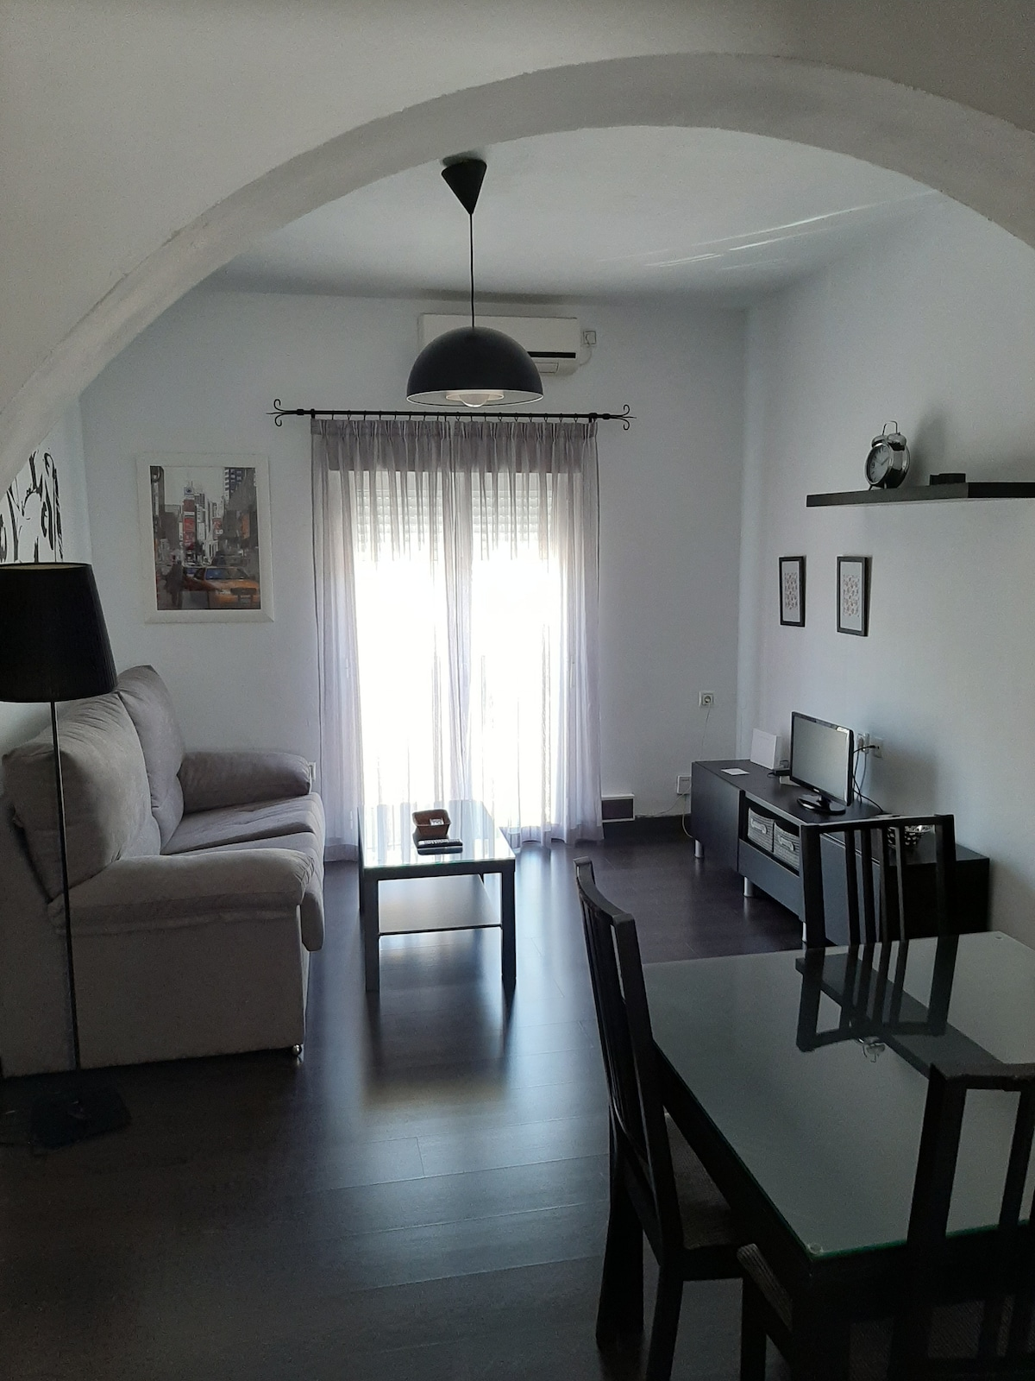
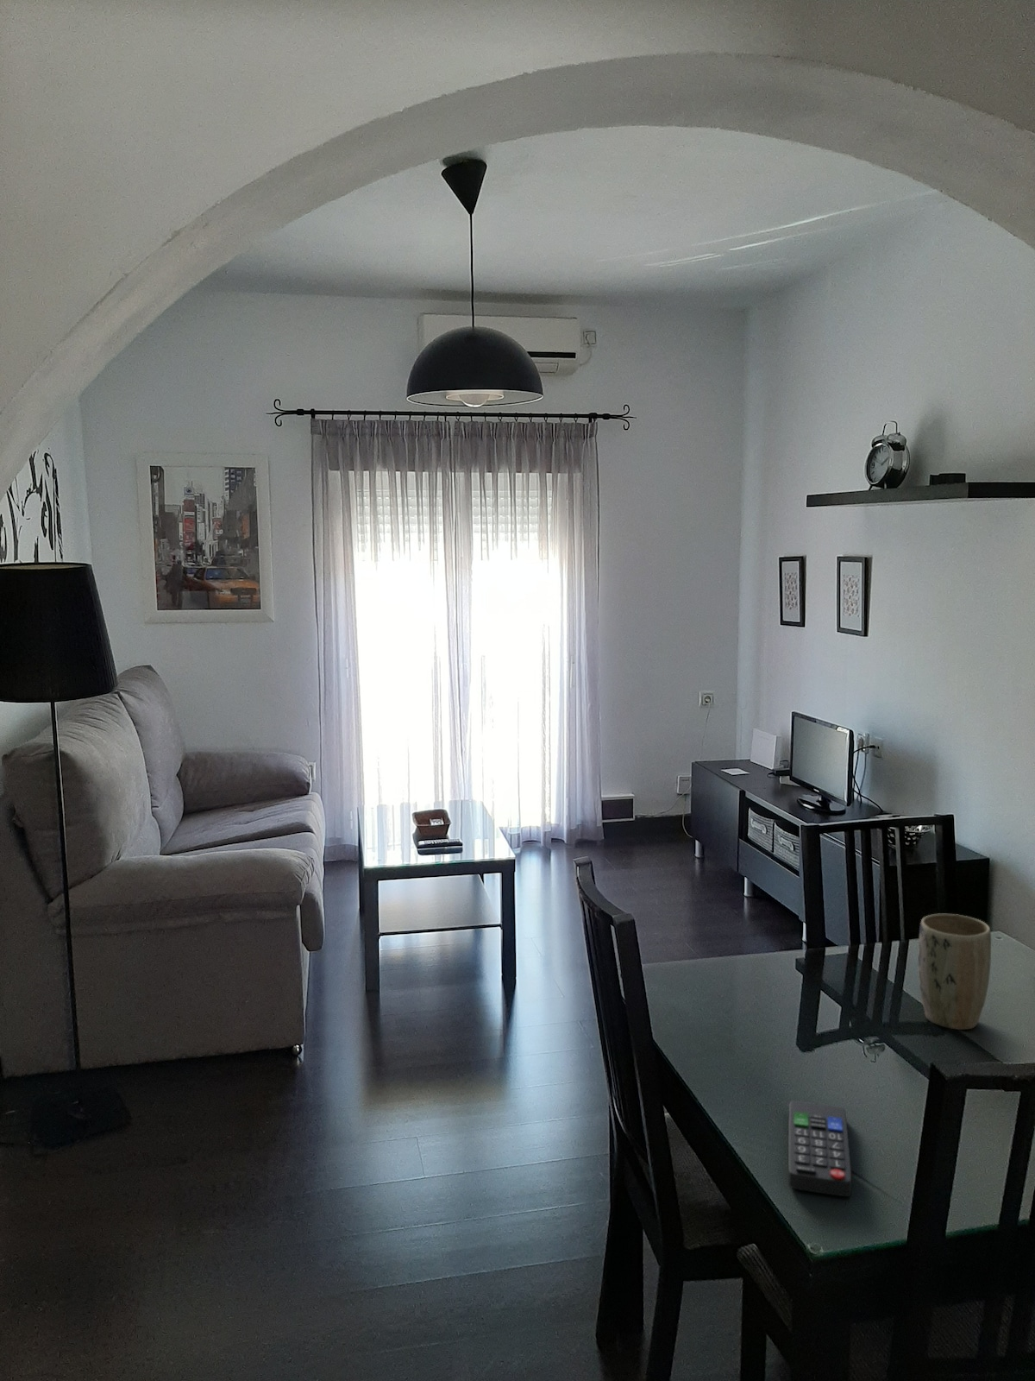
+ plant pot [916,913,992,1031]
+ remote control [787,1100,852,1197]
